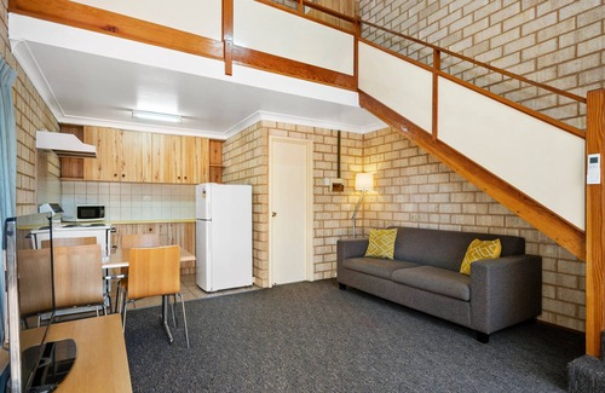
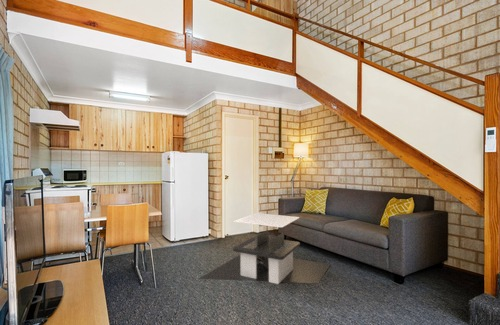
+ coffee table [198,212,331,285]
